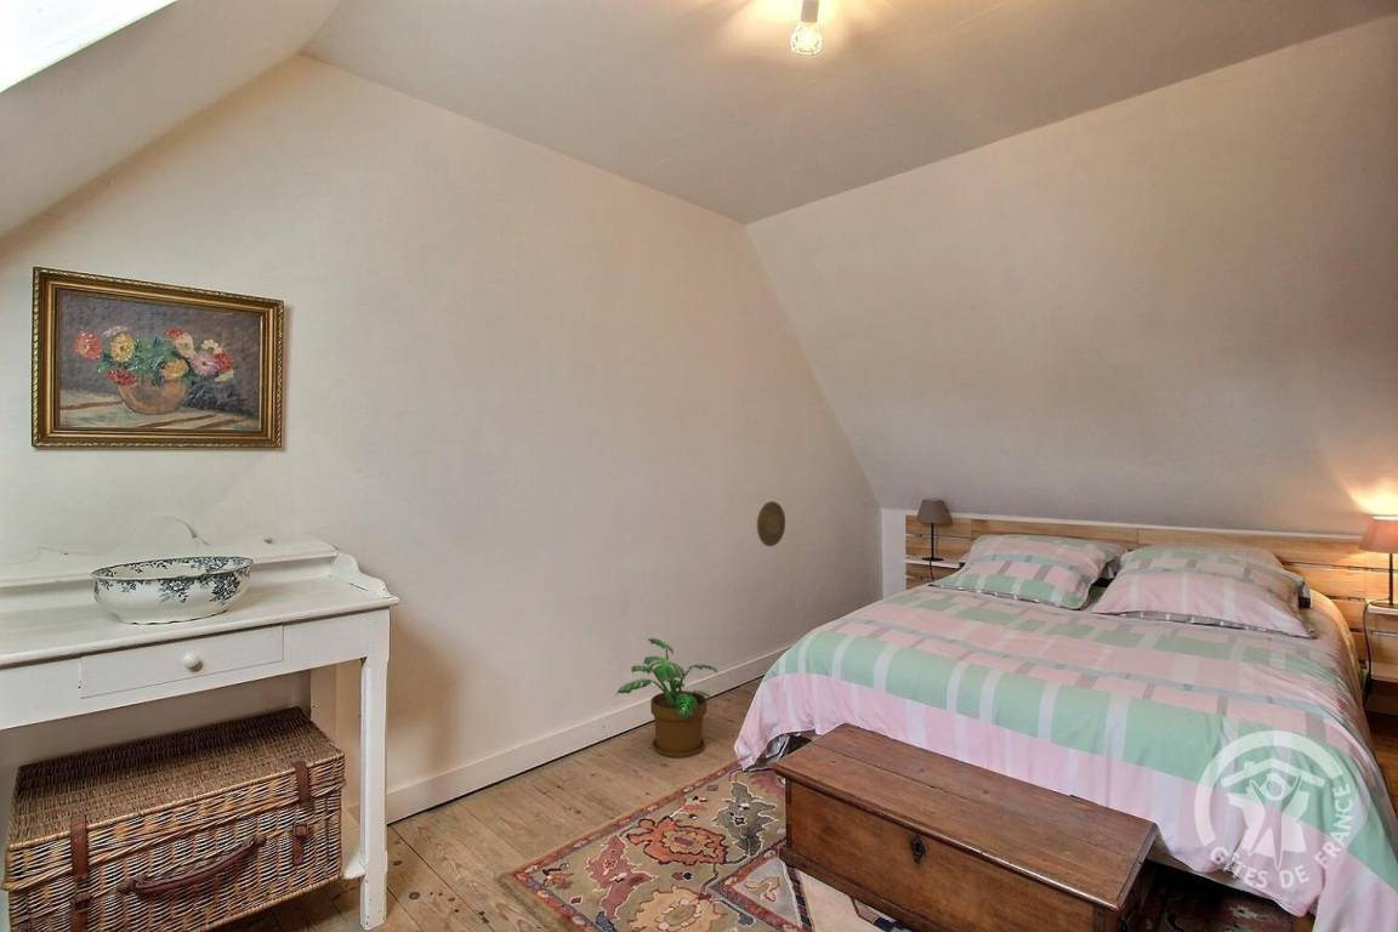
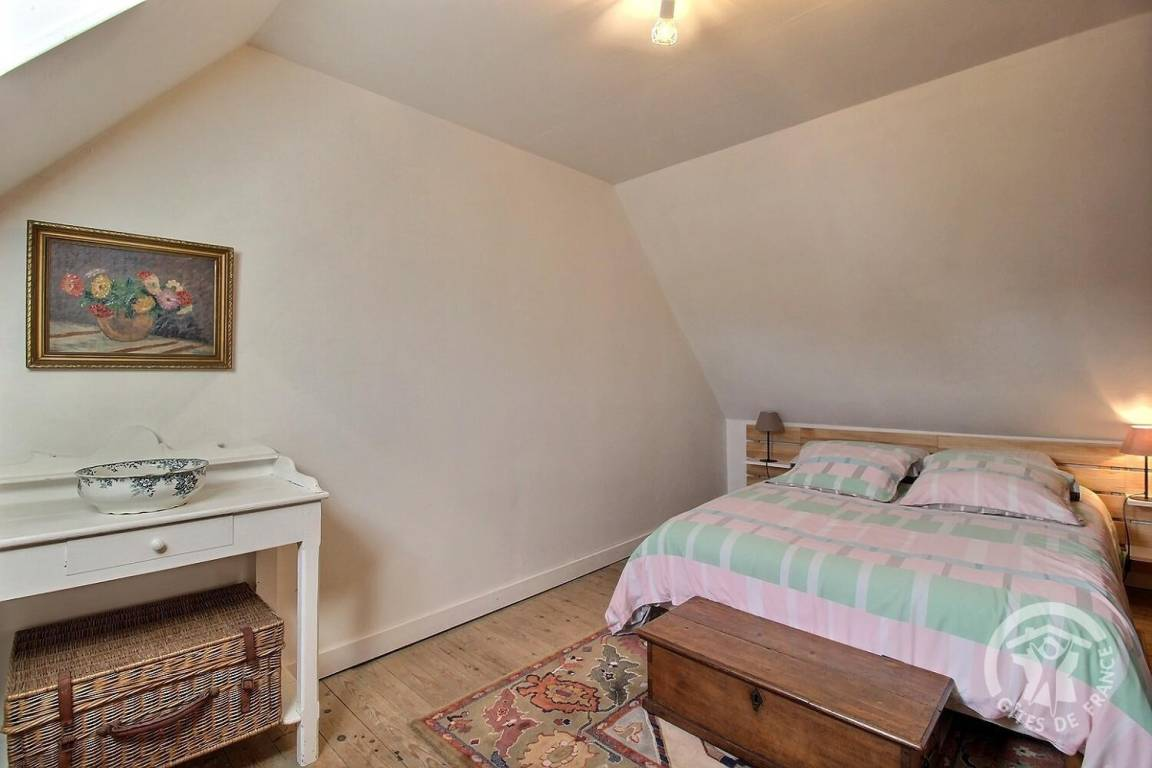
- decorative plate [756,500,786,547]
- potted plant [614,637,718,758]
